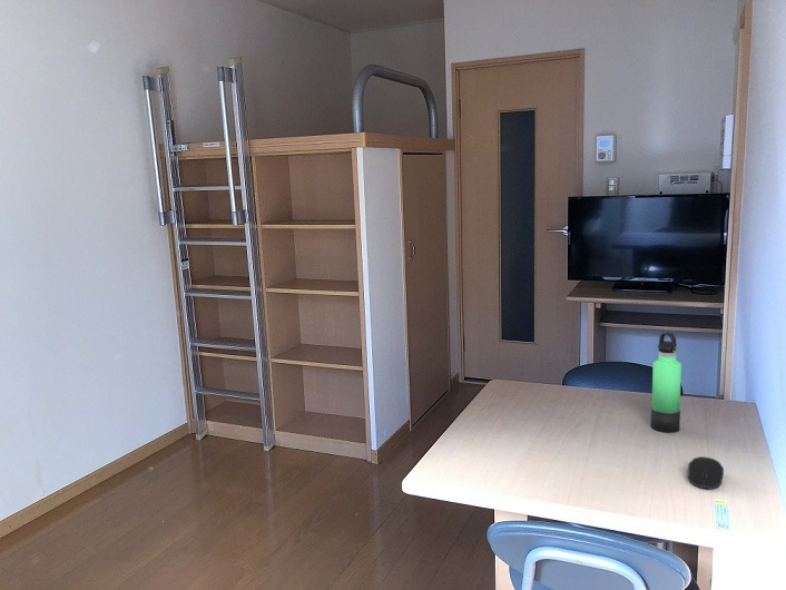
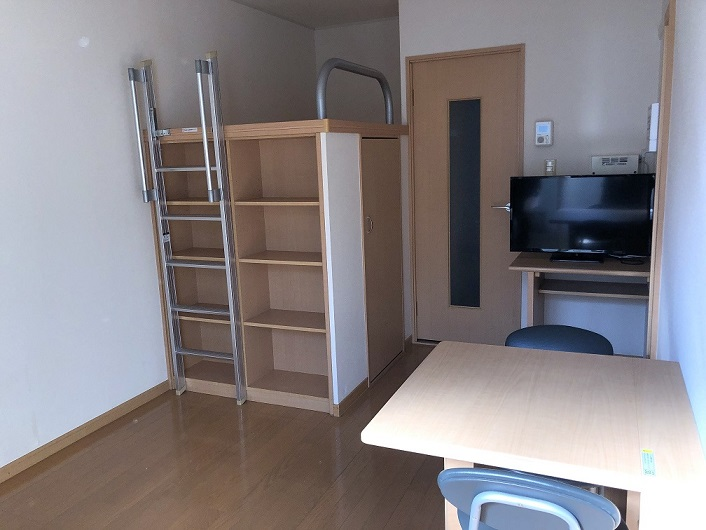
- thermos bottle [650,332,682,433]
- computer mouse [687,455,725,490]
